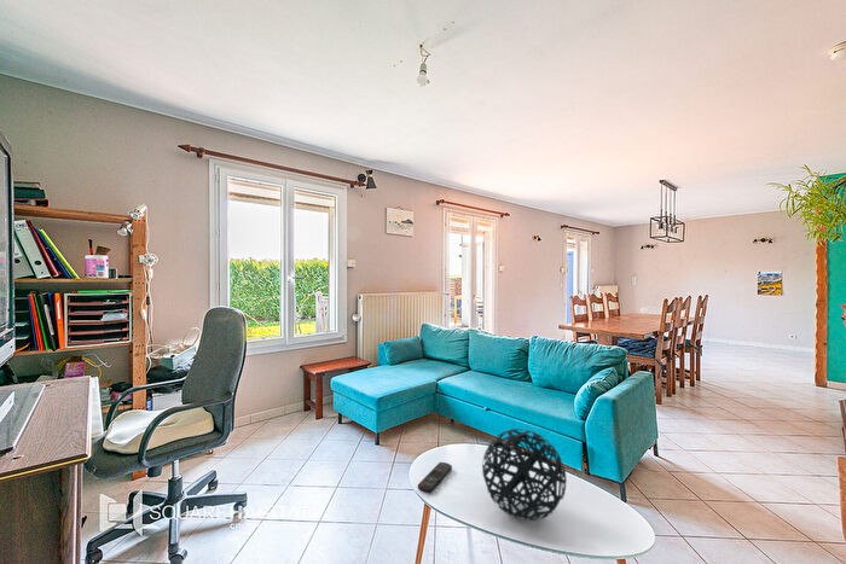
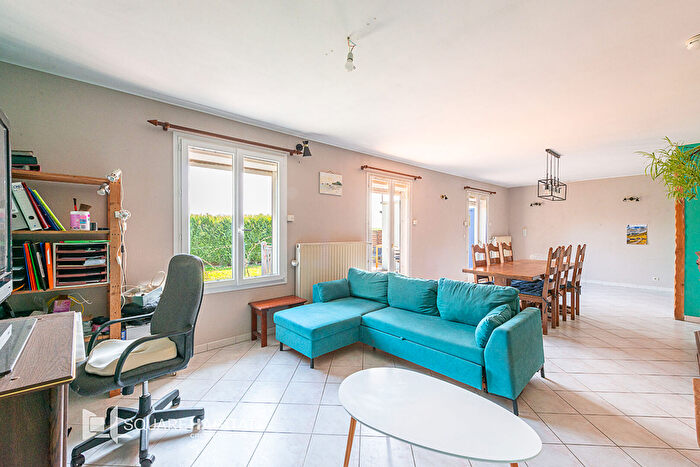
- remote control [417,461,453,494]
- decorative orb [481,428,568,522]
